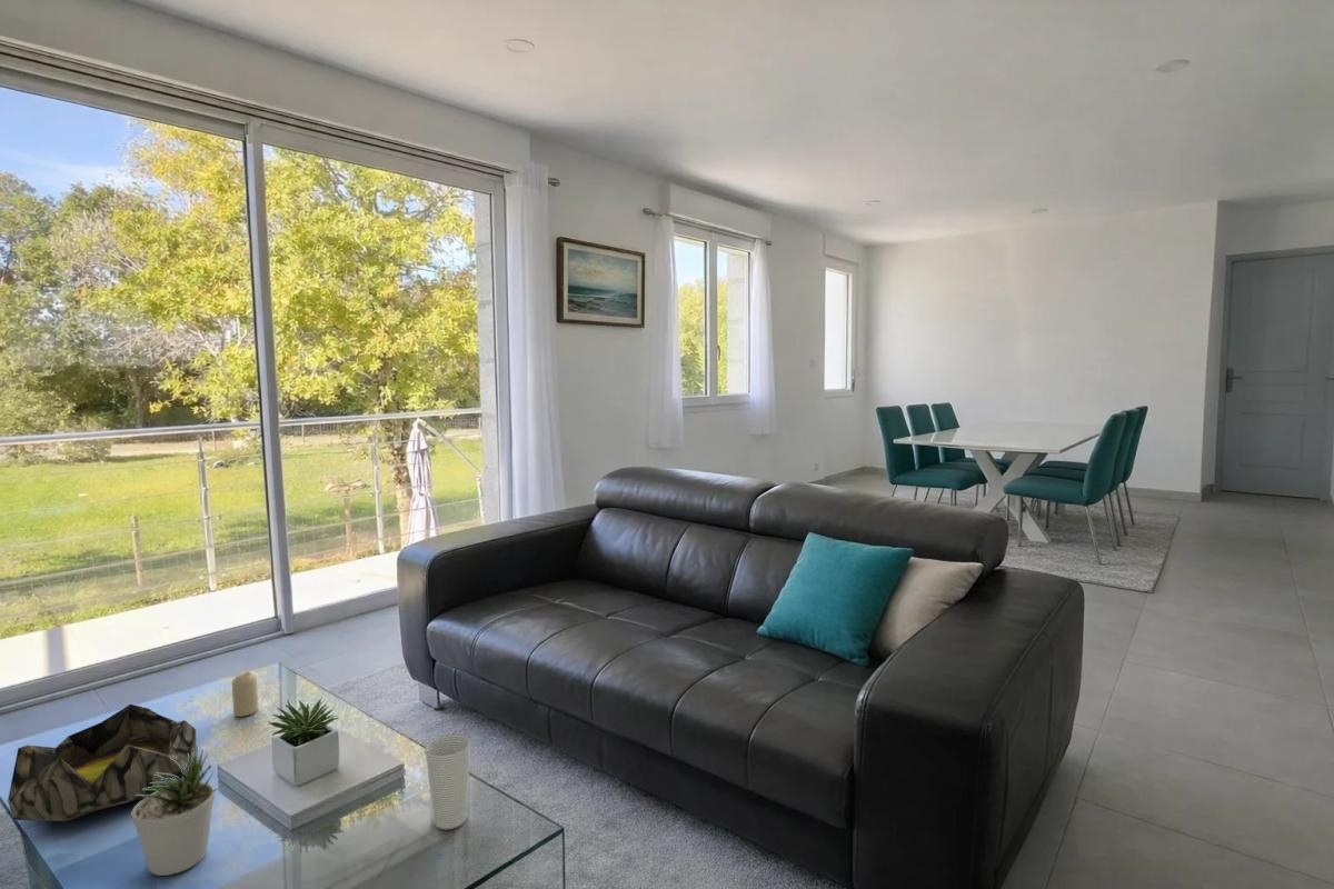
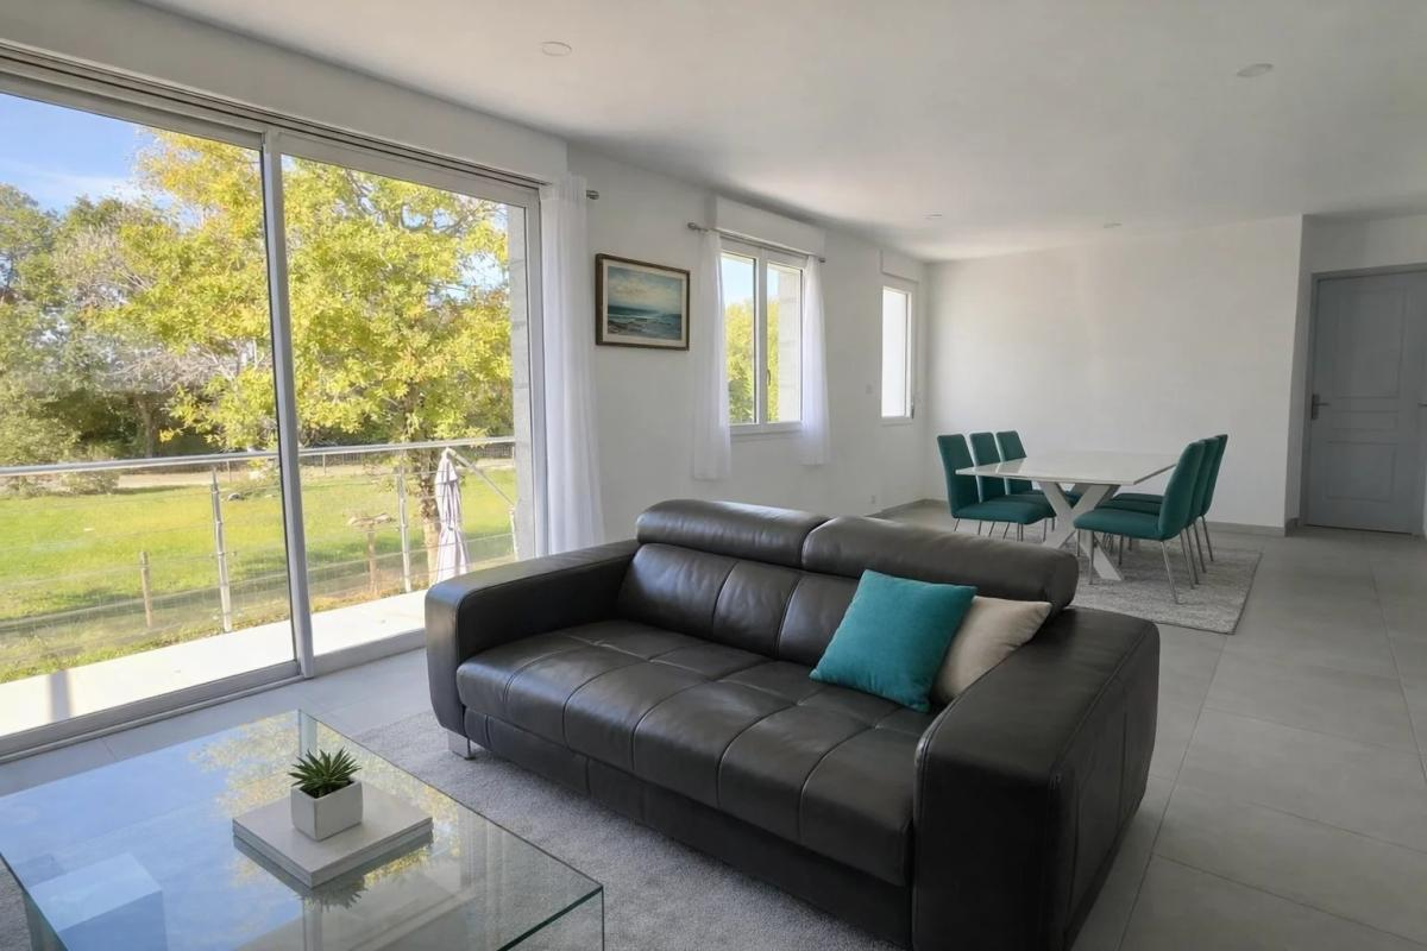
- potted plant [130,743,225,877]
- decorative bowl [7,703,197,822]
- cup [424,733,471,830]
- candle [230,671,259,718]
